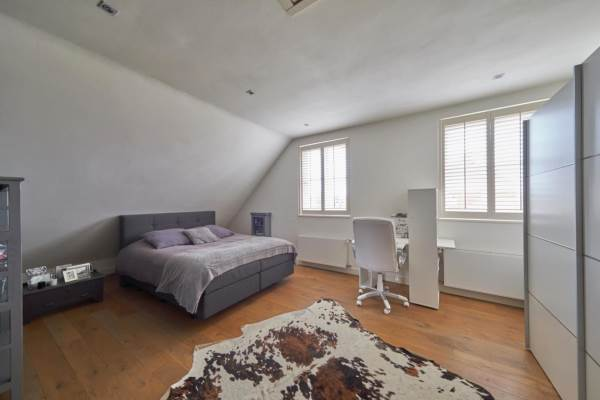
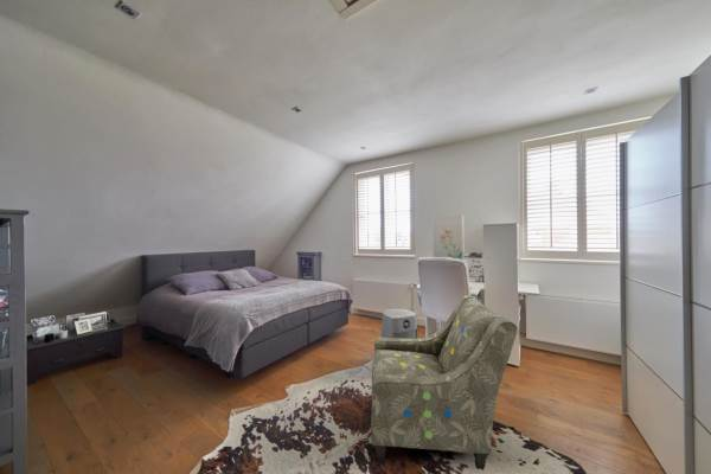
+ armchair [370,294,519,472]
+ air purifier [380,308,418,339]
+ wall art [431,214,465,261]
